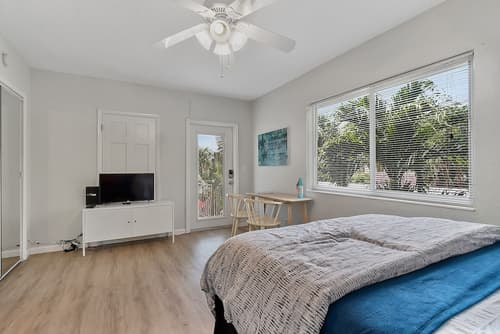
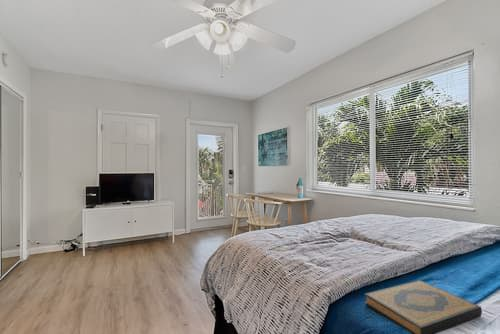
+ hardback book [363,279,483,334]
